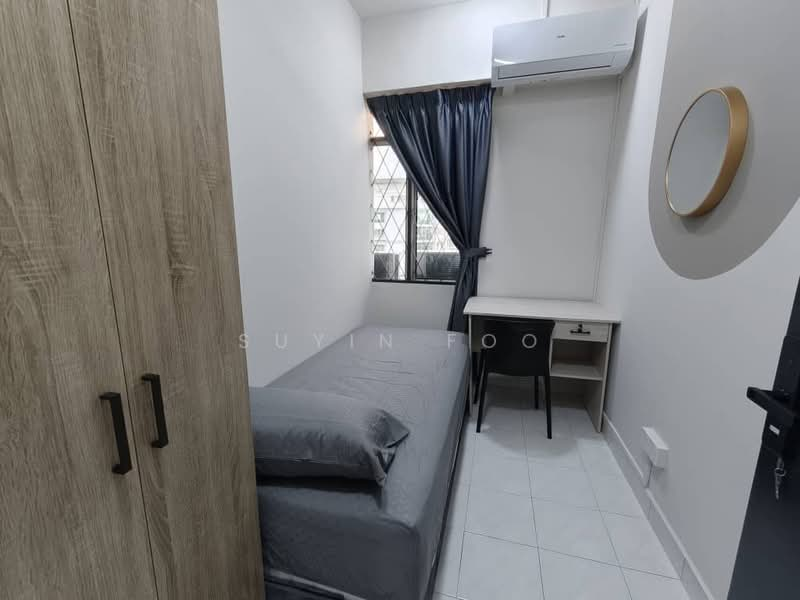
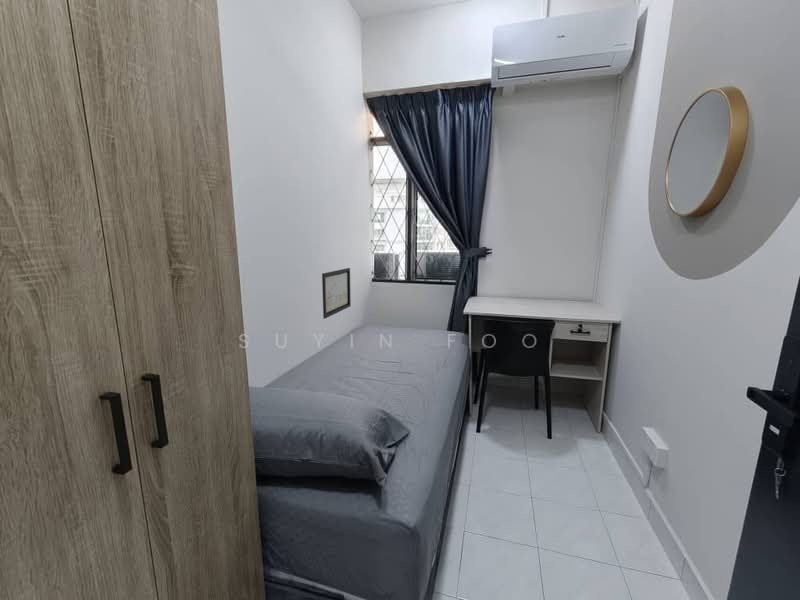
+ wall art [321,267,352,320]
